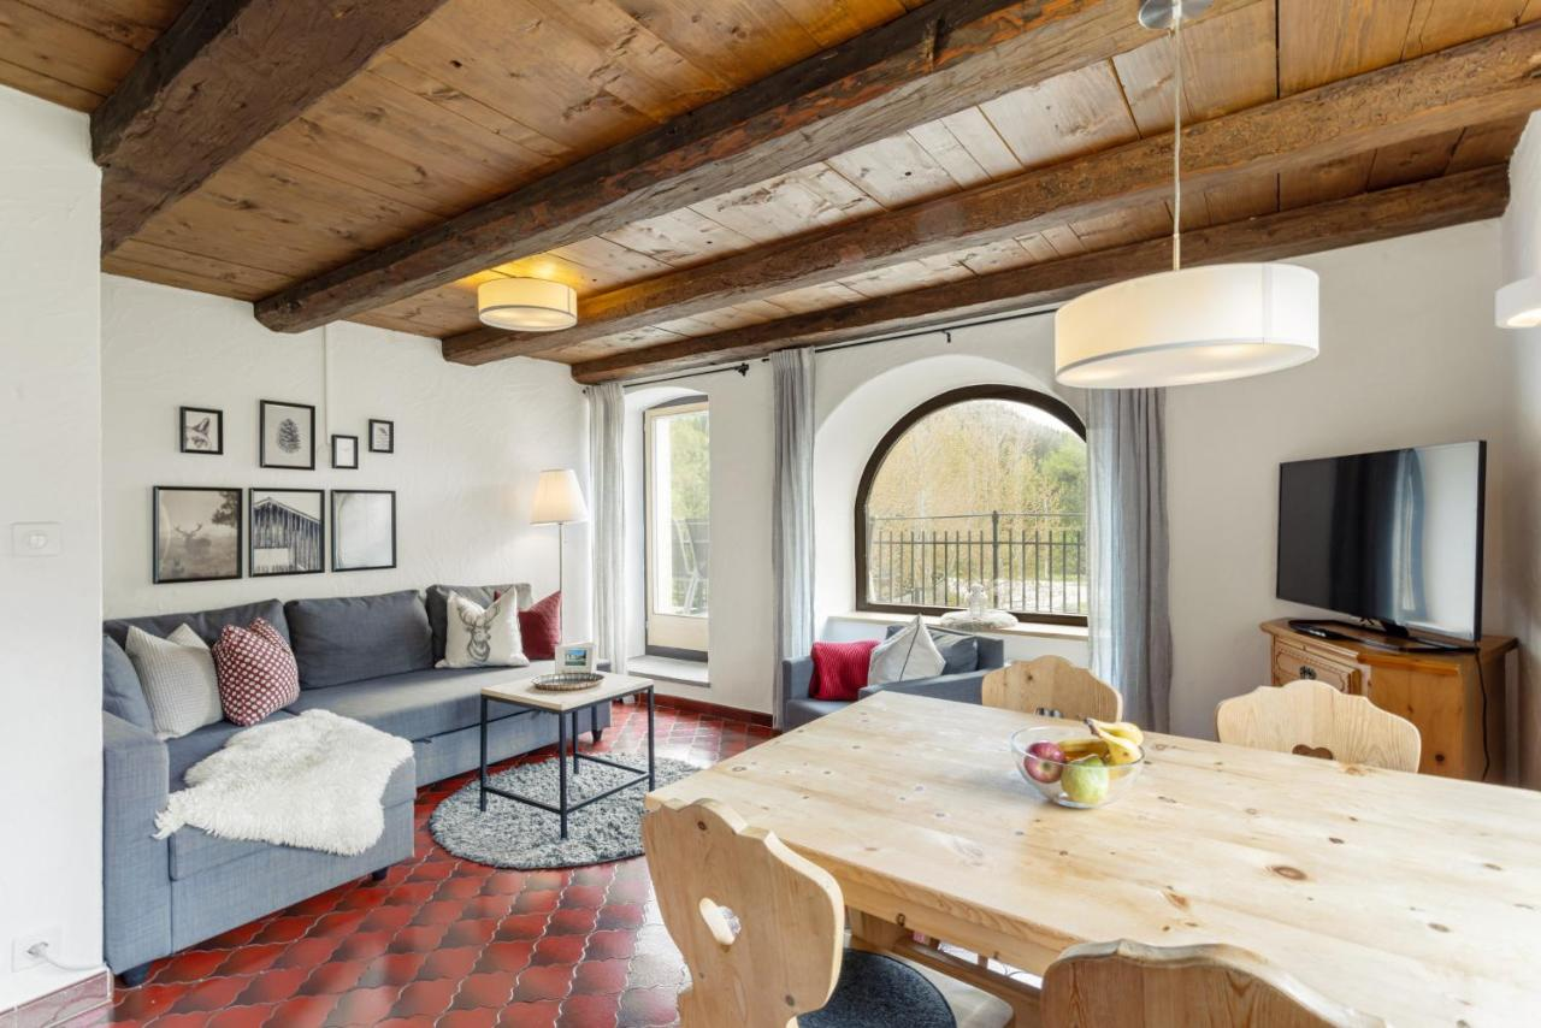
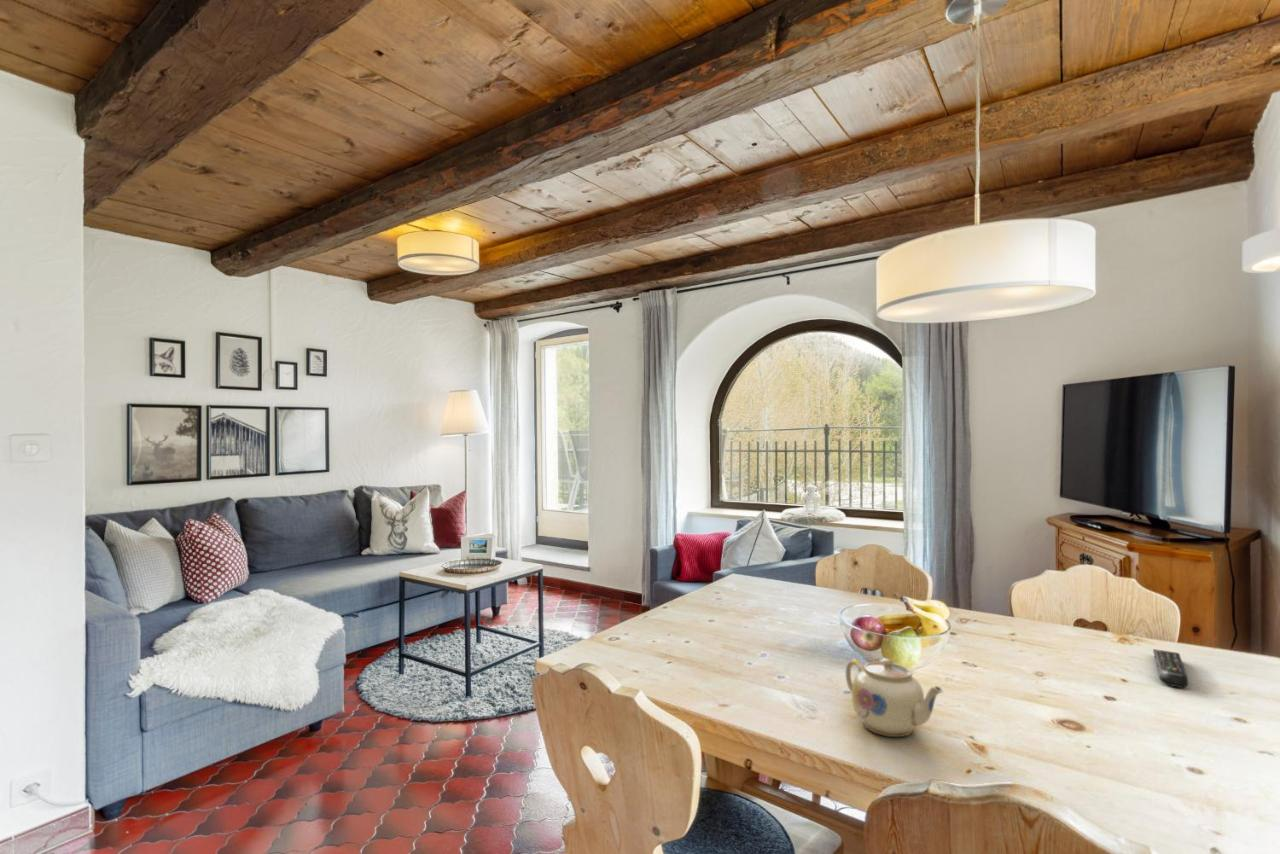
+ remote control [1152,648,1189,689]
+ teapot [845,658,944,738]
